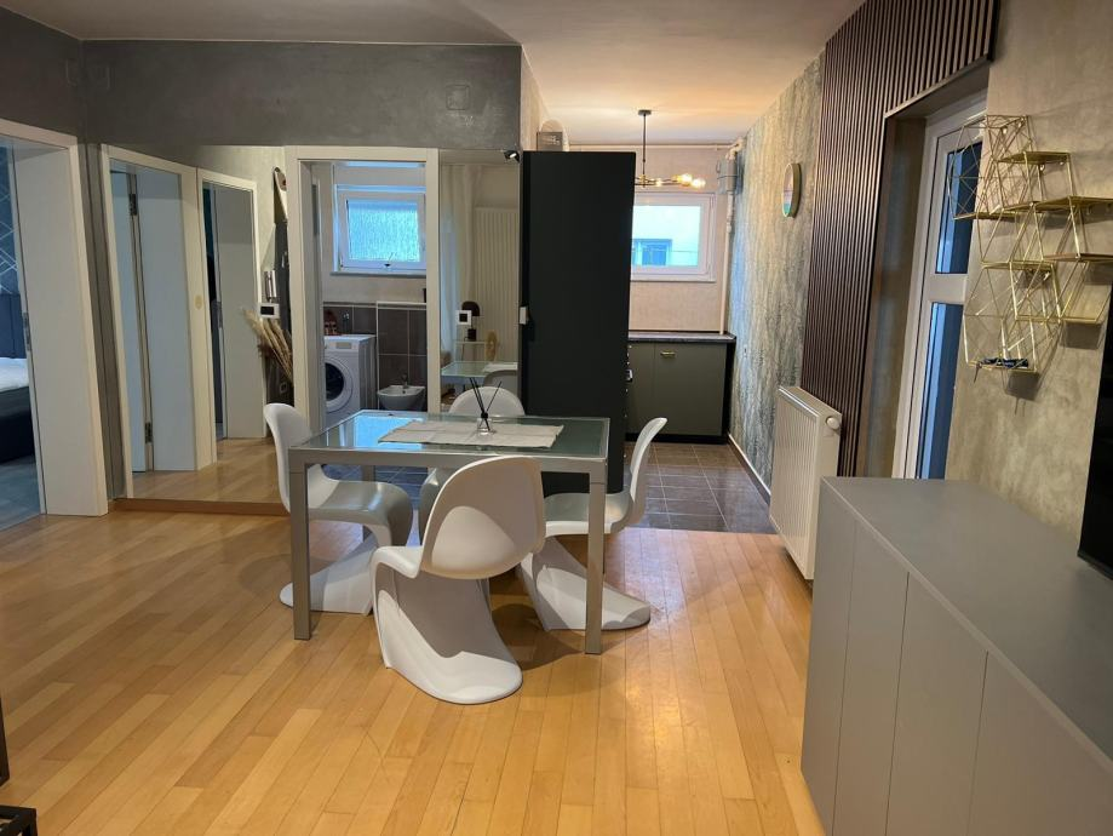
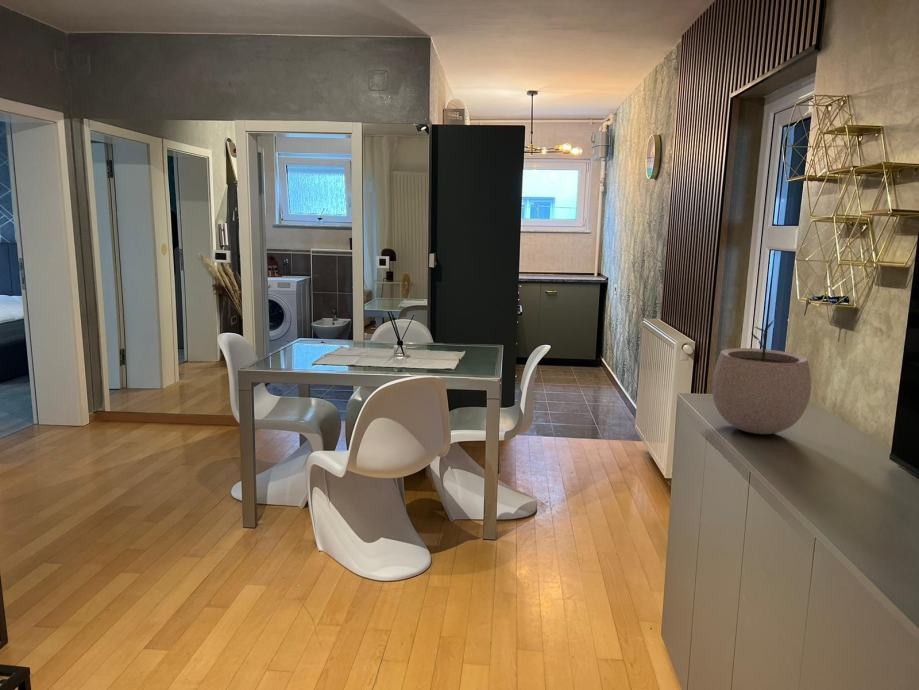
+ plant pot [711,320,812,435]
